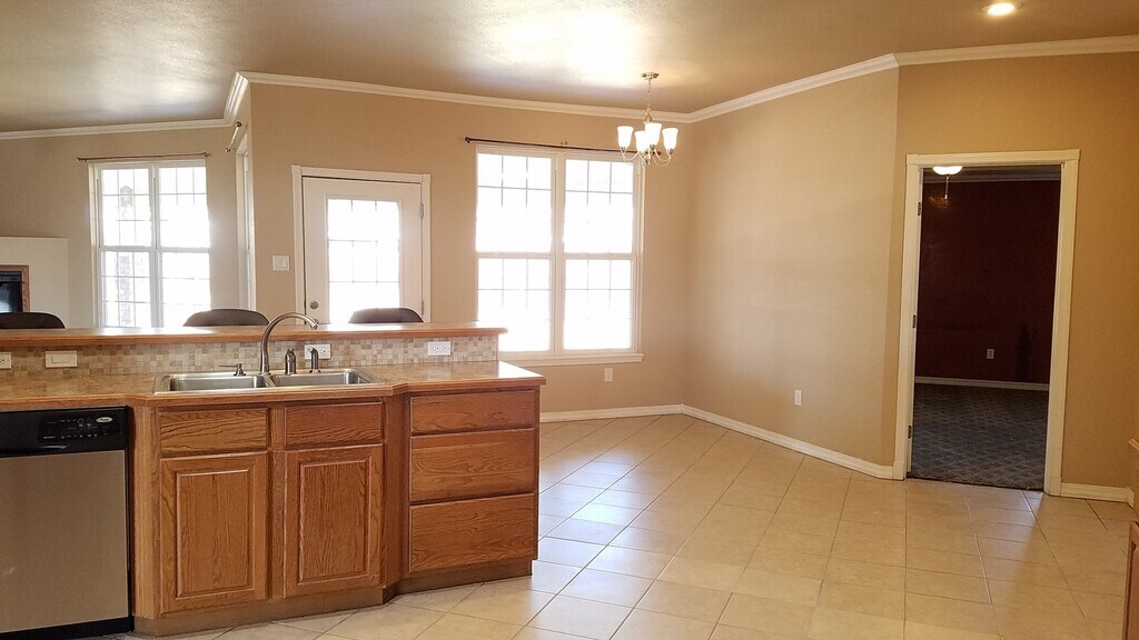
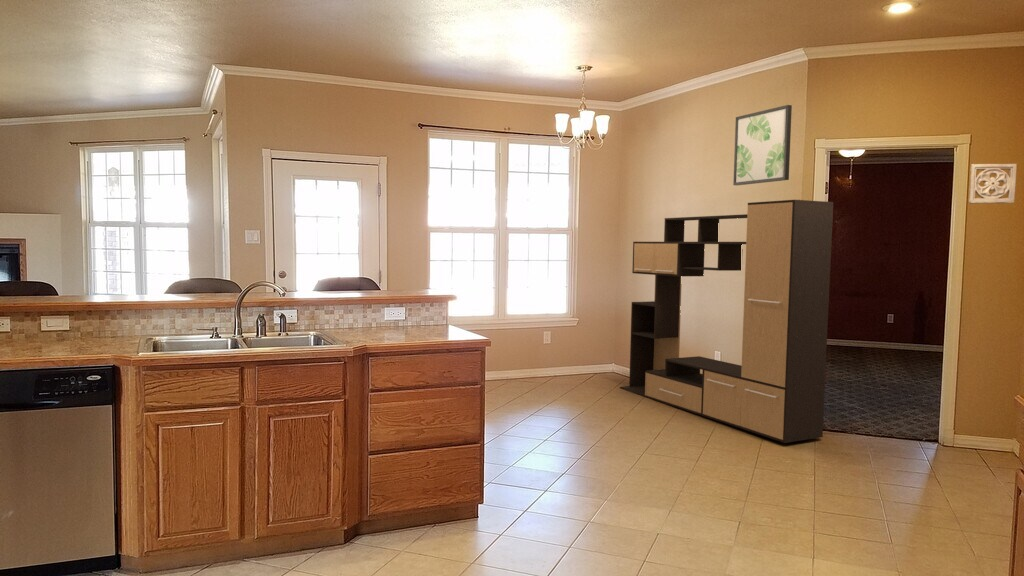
+ media console [619,199,834,444]
+ wall art [732,104,793,186]
+ wall ornament [968,163,1018,205]
